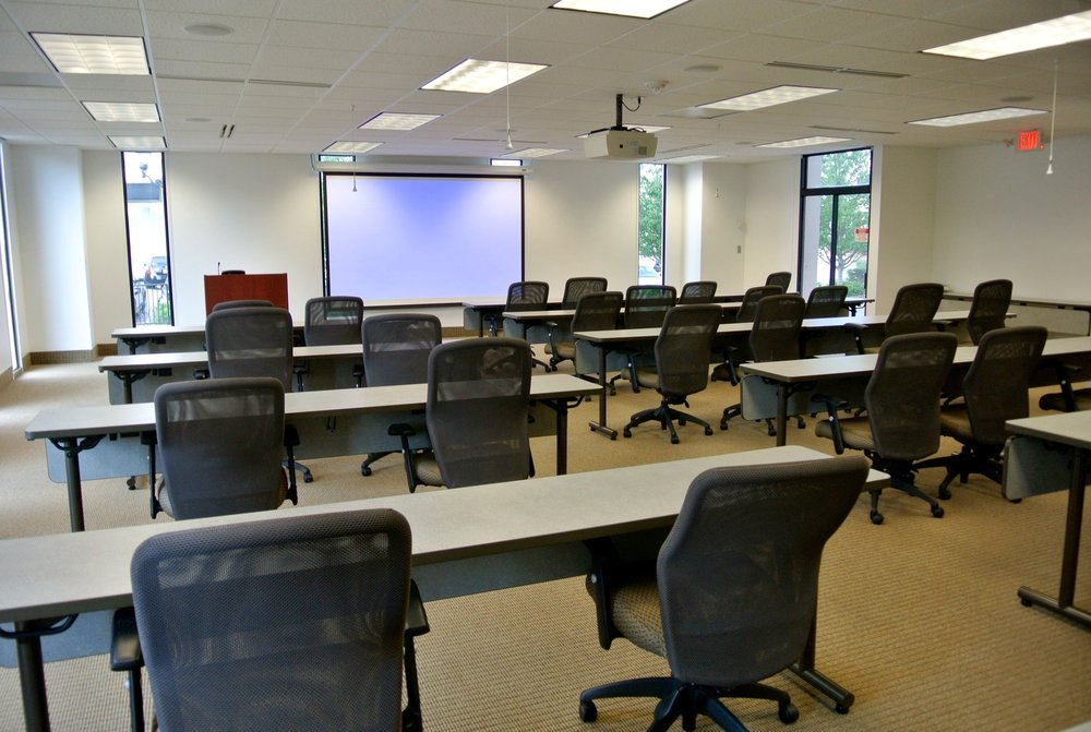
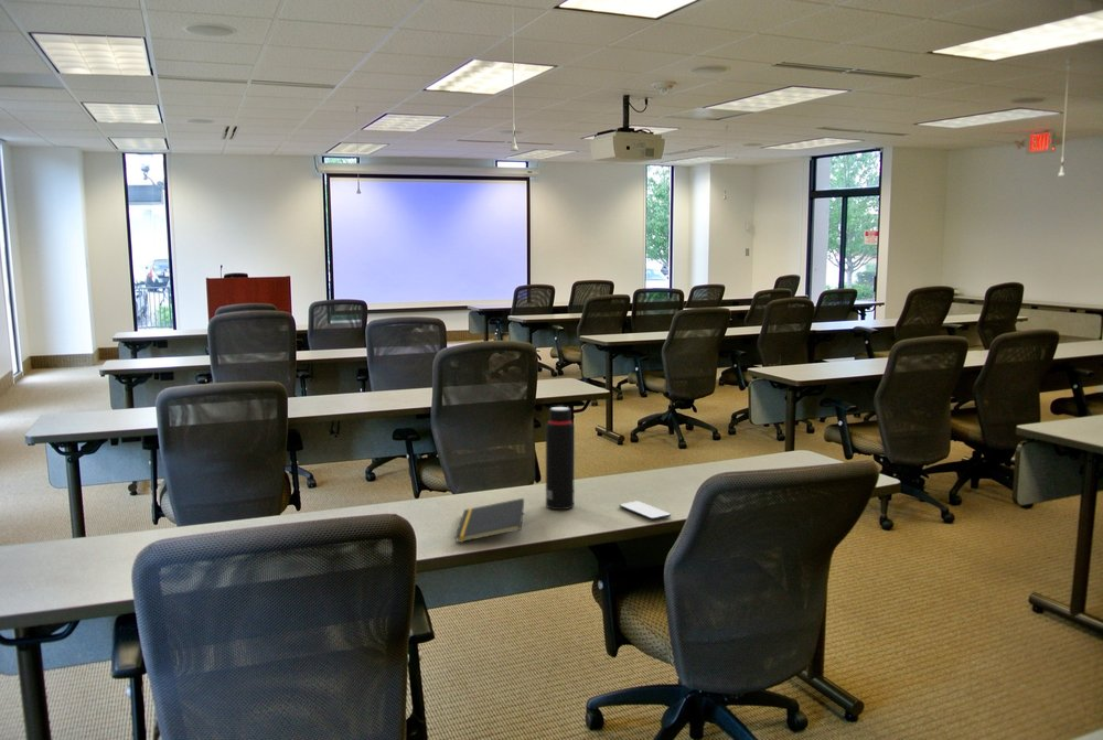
+ notepad [453,497,525,544]
+ smartphone [619,500,672,521]
+ water bottle [545,406,576,511]
